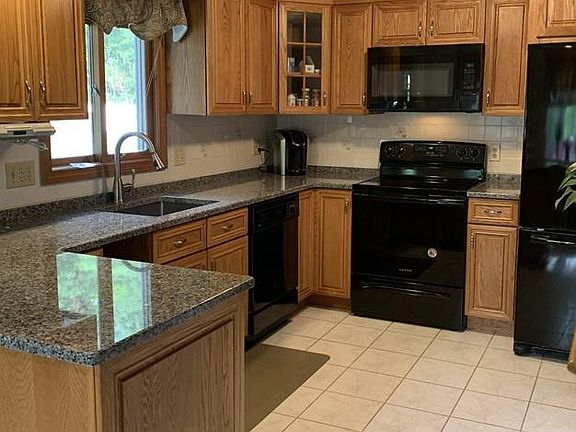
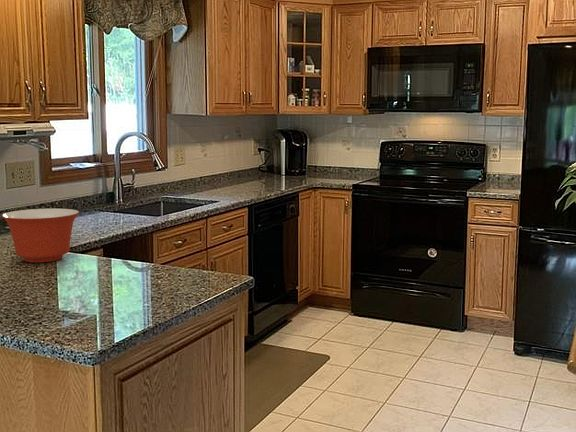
+ mixing bowl [0,207,80,263]
